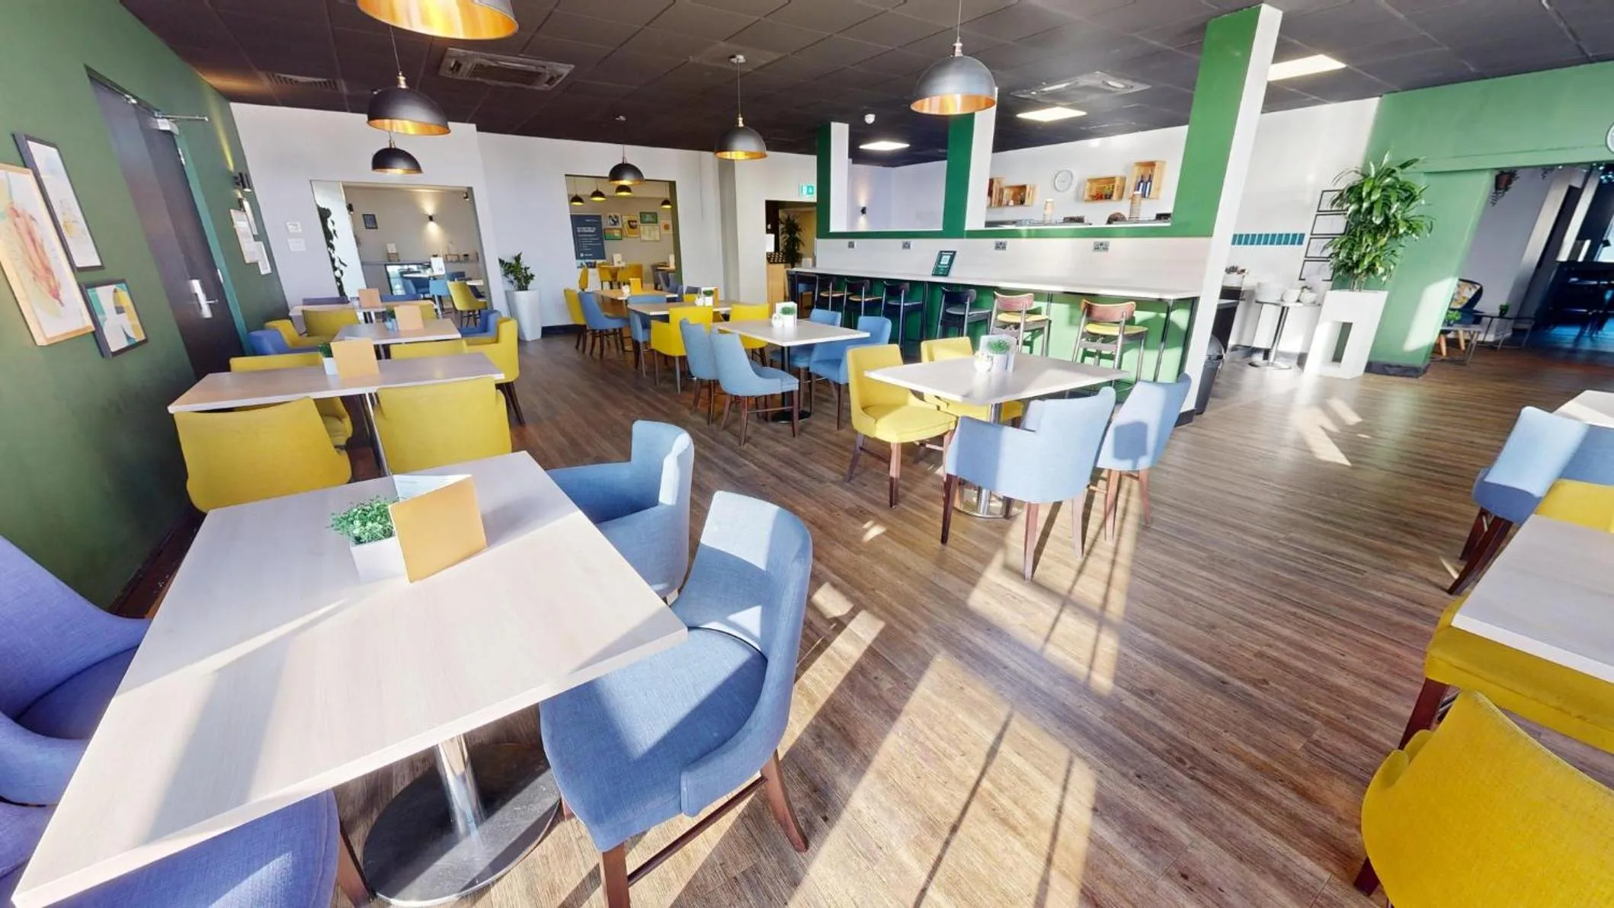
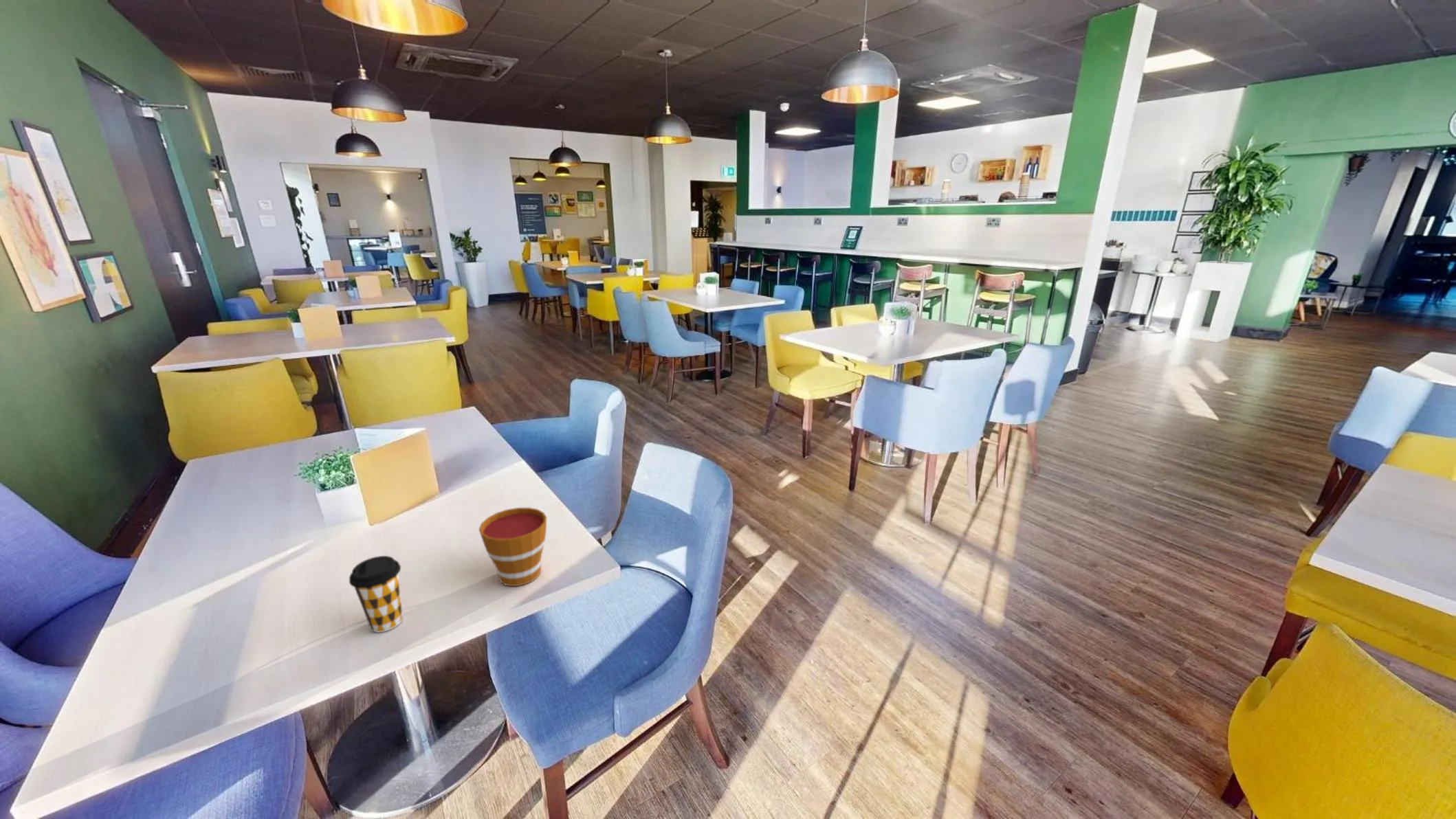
+ coffee cup [349,555,404,633]
+ cup [478,507,548,587]
